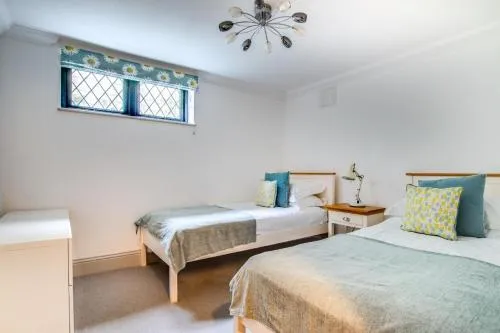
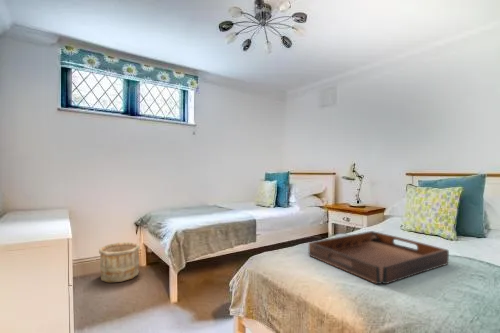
+ wooden bucket [98,241,141,284]
+ serving tray [308,230,450,285]
